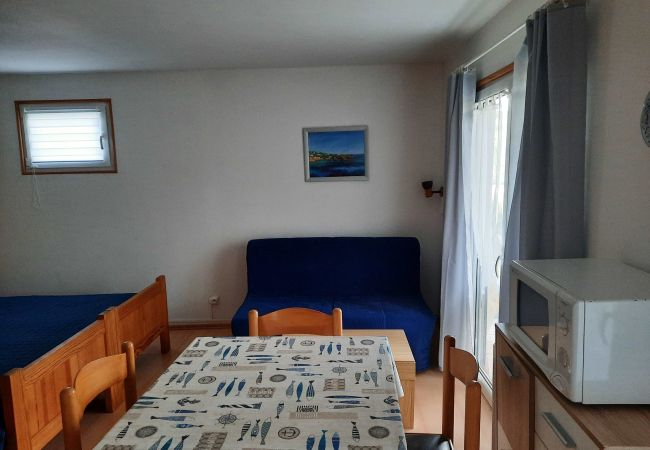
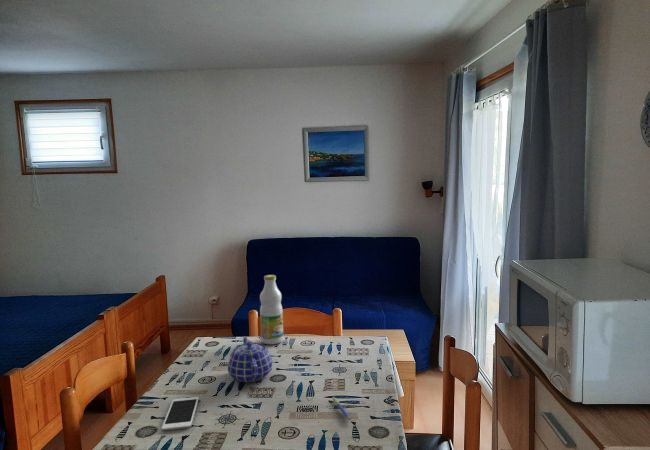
+ teapot [227,335,273,383]
+ bottle [259,274,284,345]
+ pen [331,396,351,421]
+ cell phone [161,396,200,431]
